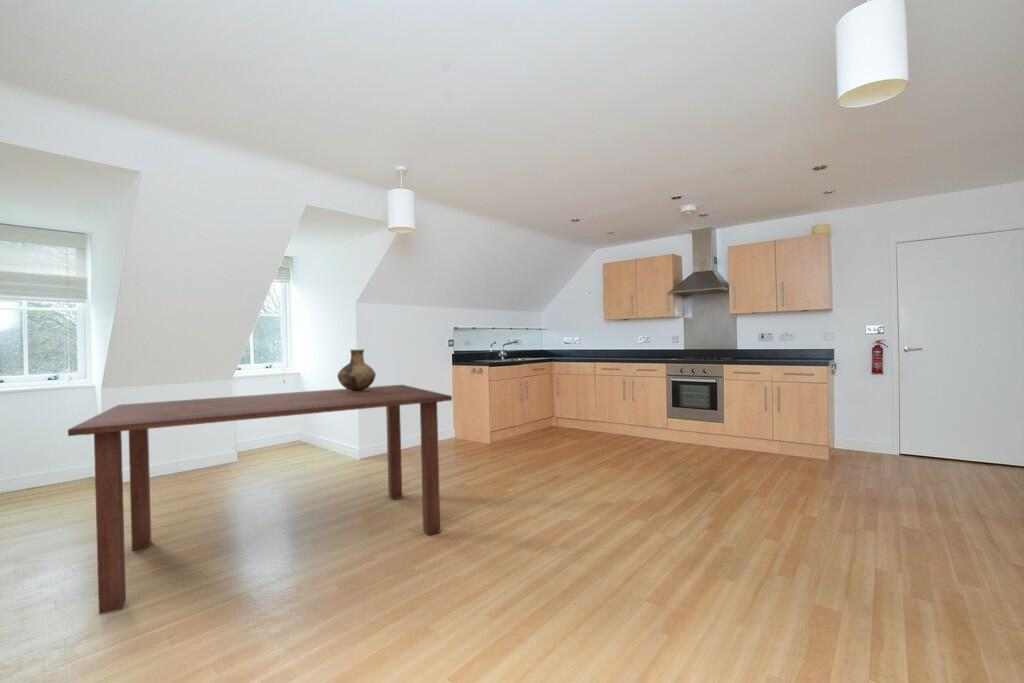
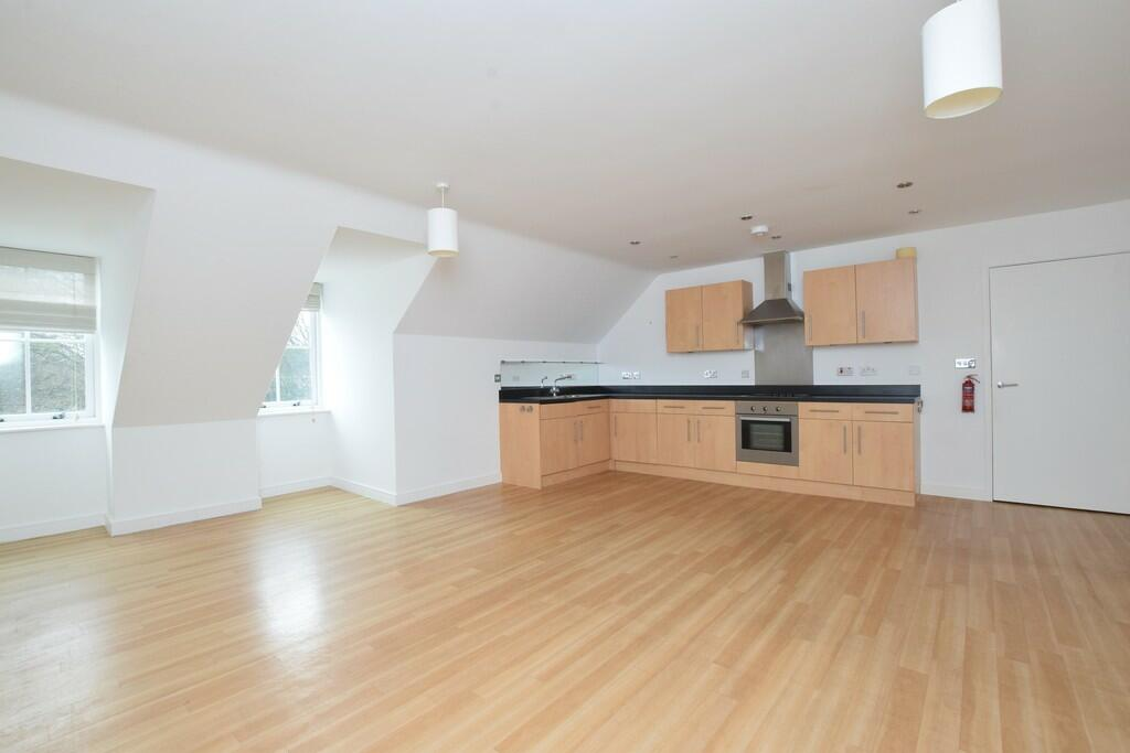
- dining table [67,384,453,615]
- vase [337,349,377,391]
